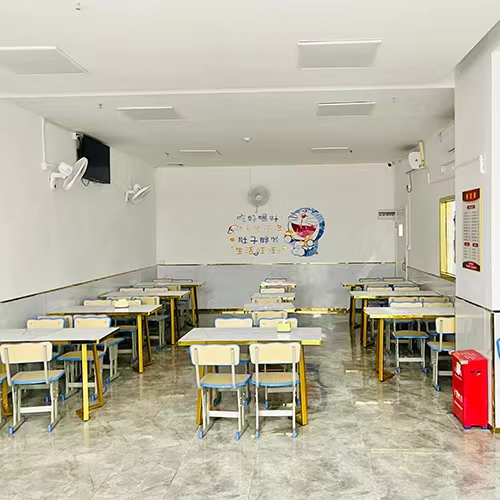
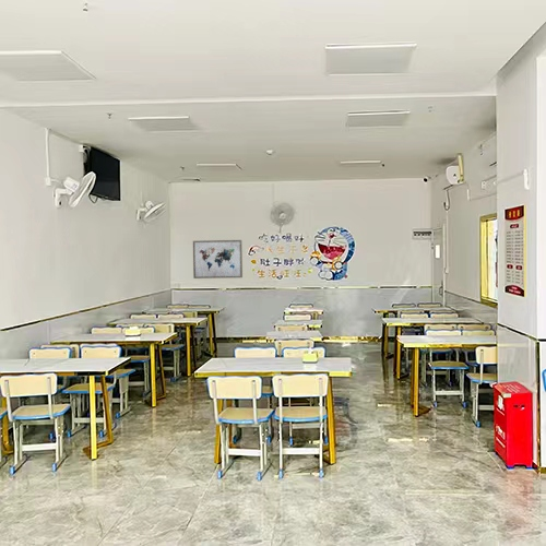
+ wall art [192,239,244,280]
